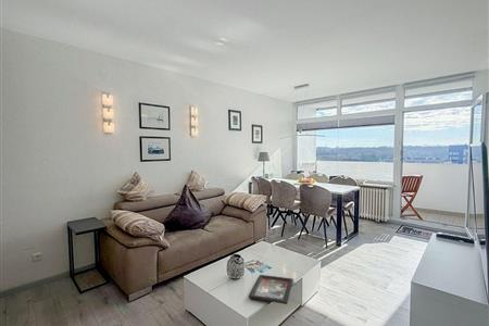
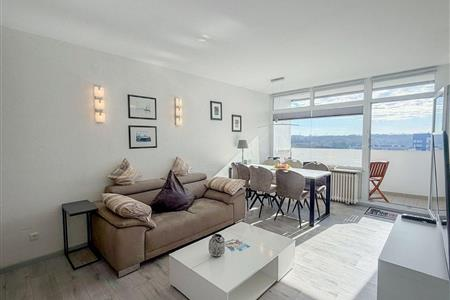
- decorative tray [248,274,294,305]
